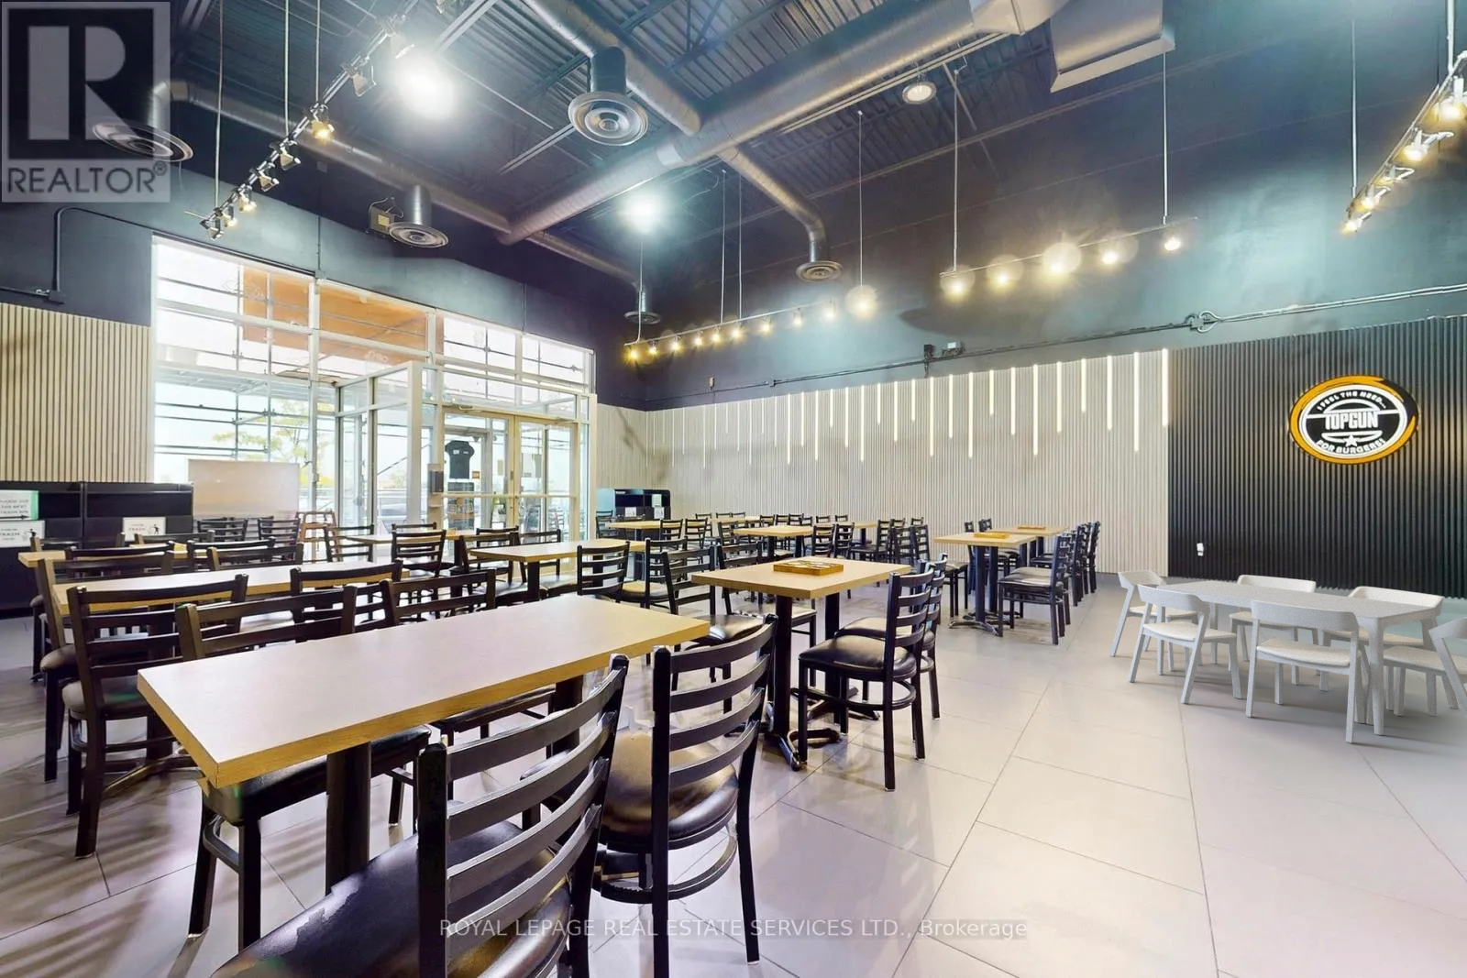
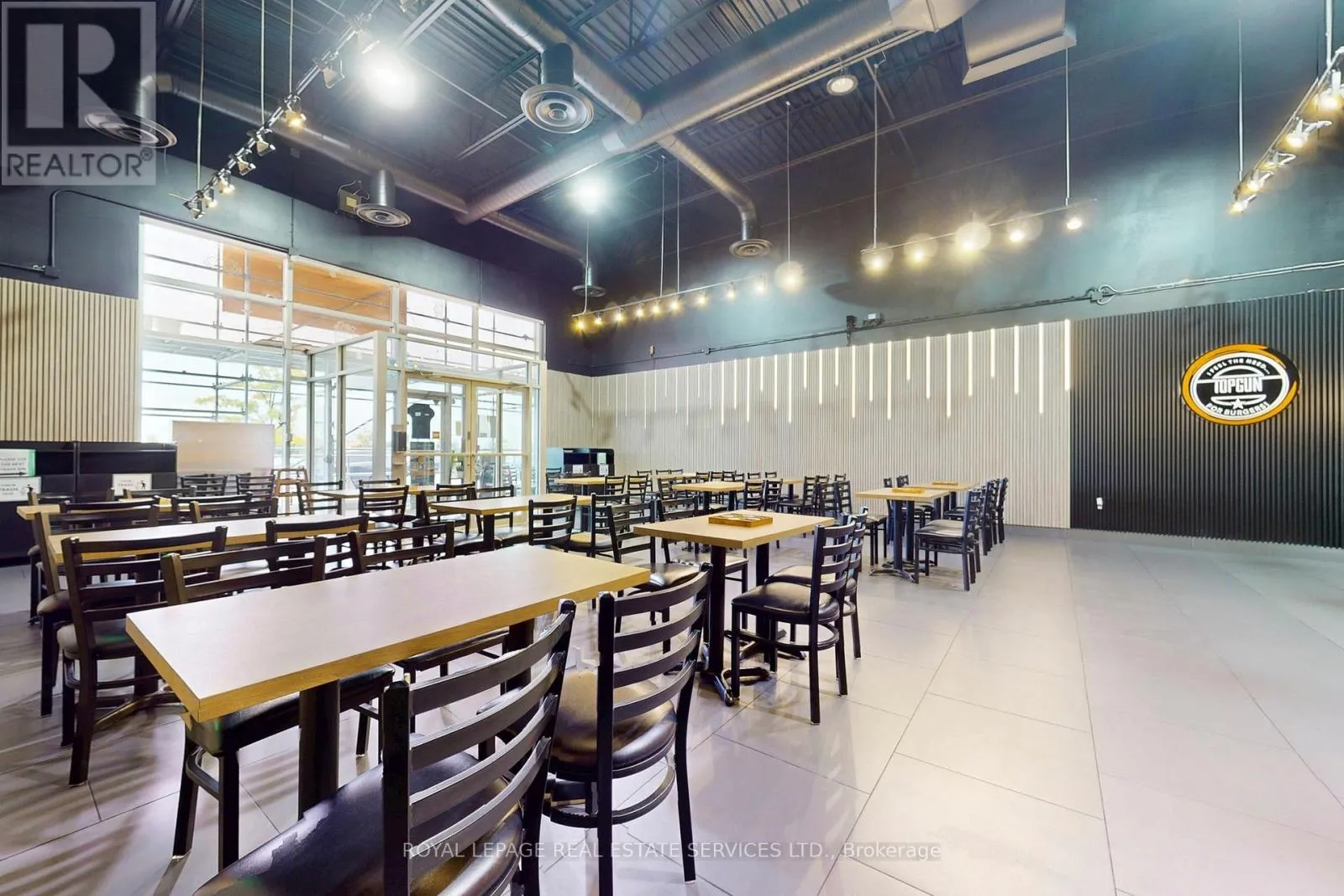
- dining set [1109,569,1467,744]
